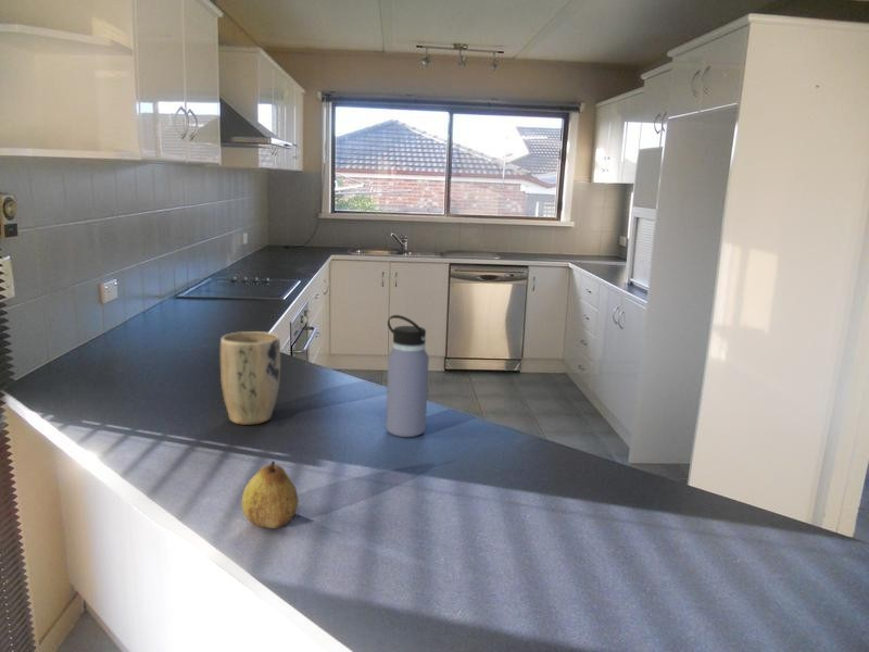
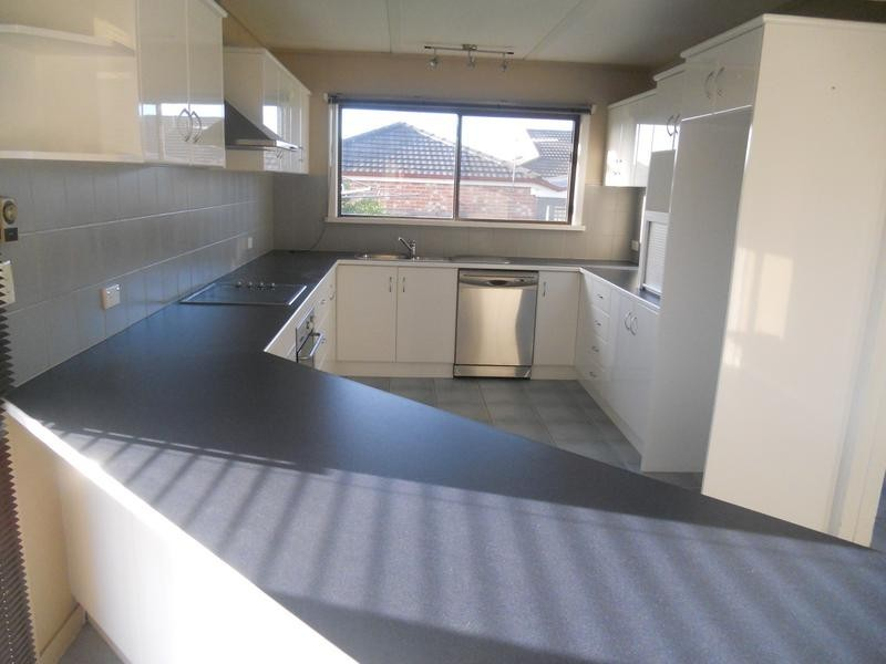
- fruit [241,460,299,529]
- water bottle [385,314,430,438]
- plant pot [219,330,281,426]
